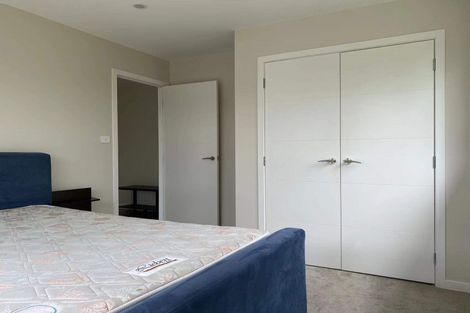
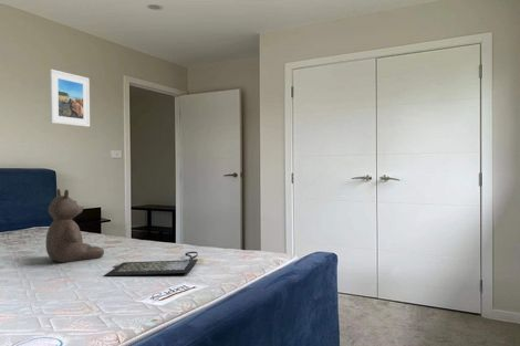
+ clutch bag [103,251,205,277]
+ teddy bear [44,188,105,263]
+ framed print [49,69,91,128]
